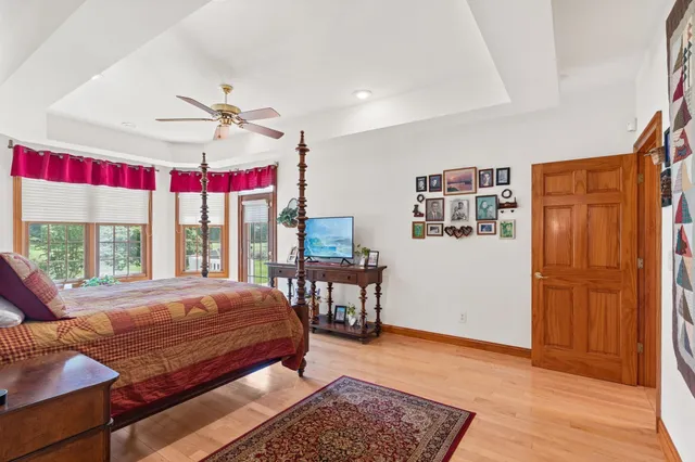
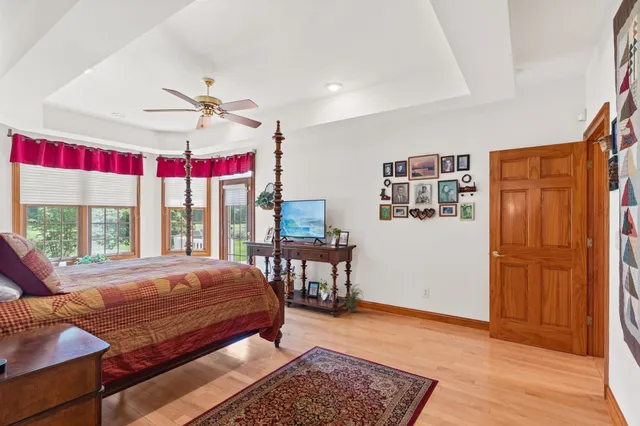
+ potted plant [341,283,364,313]
